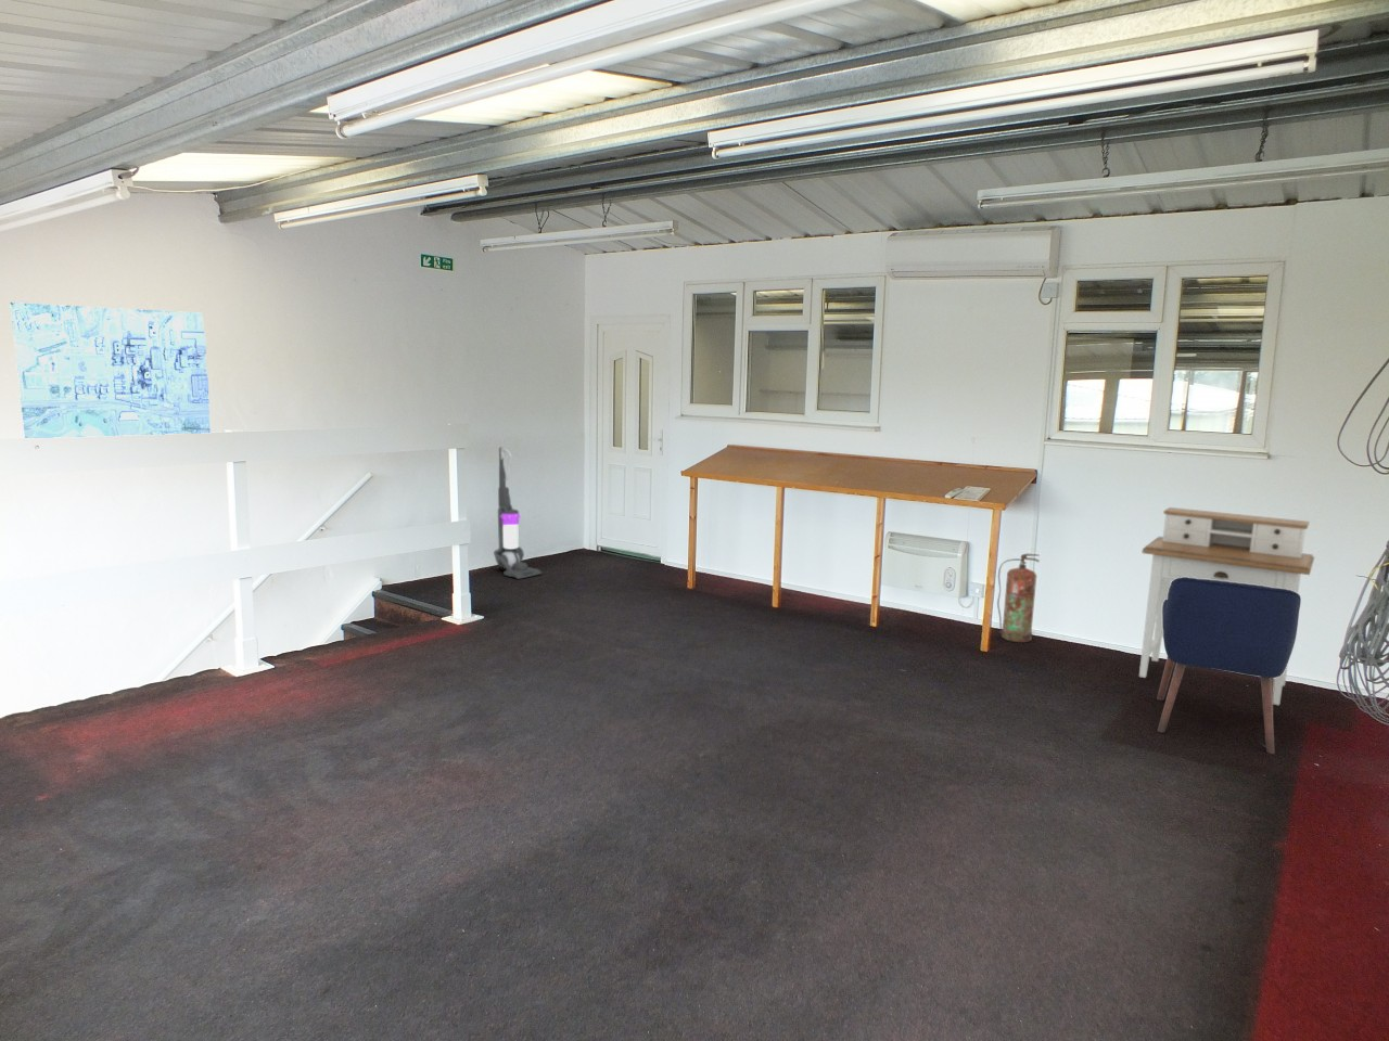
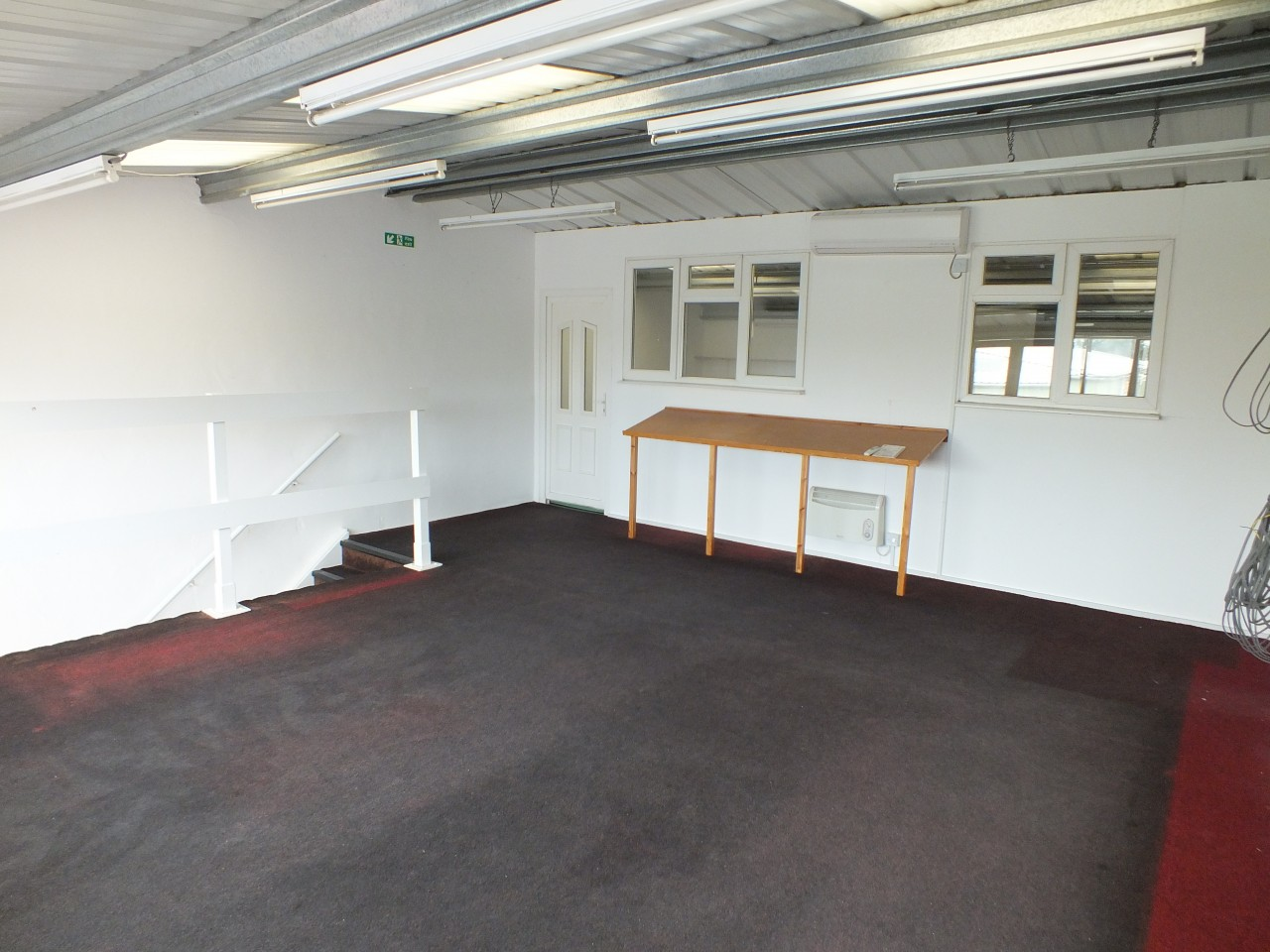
- map [9,302,211,440]
- desk [1139,506,1316,706]
- vacuum cleaner [492,446,544,581]
- fire extinguisher [996,553,1041,643]
- chair [1156,577,1303,755]
